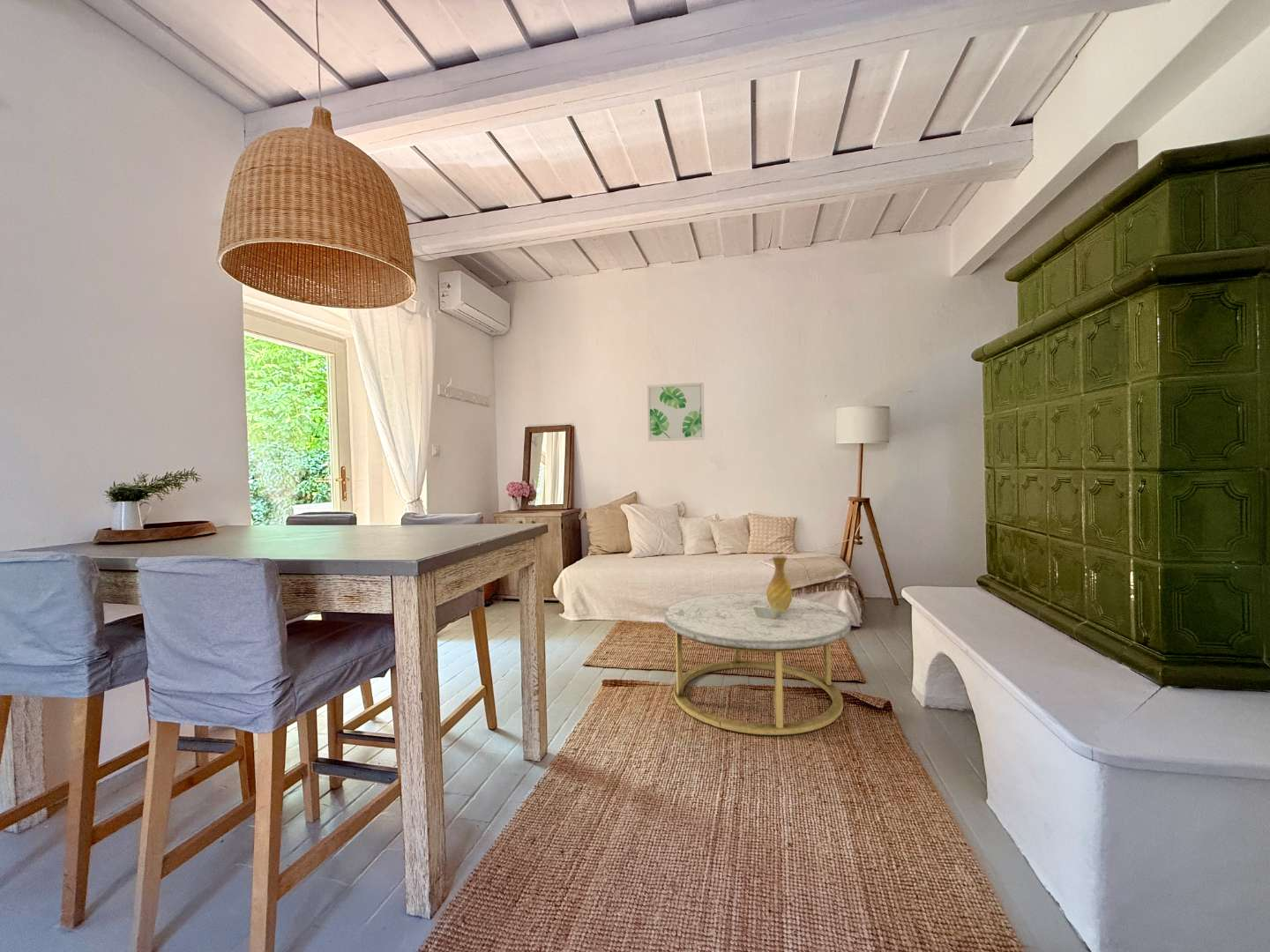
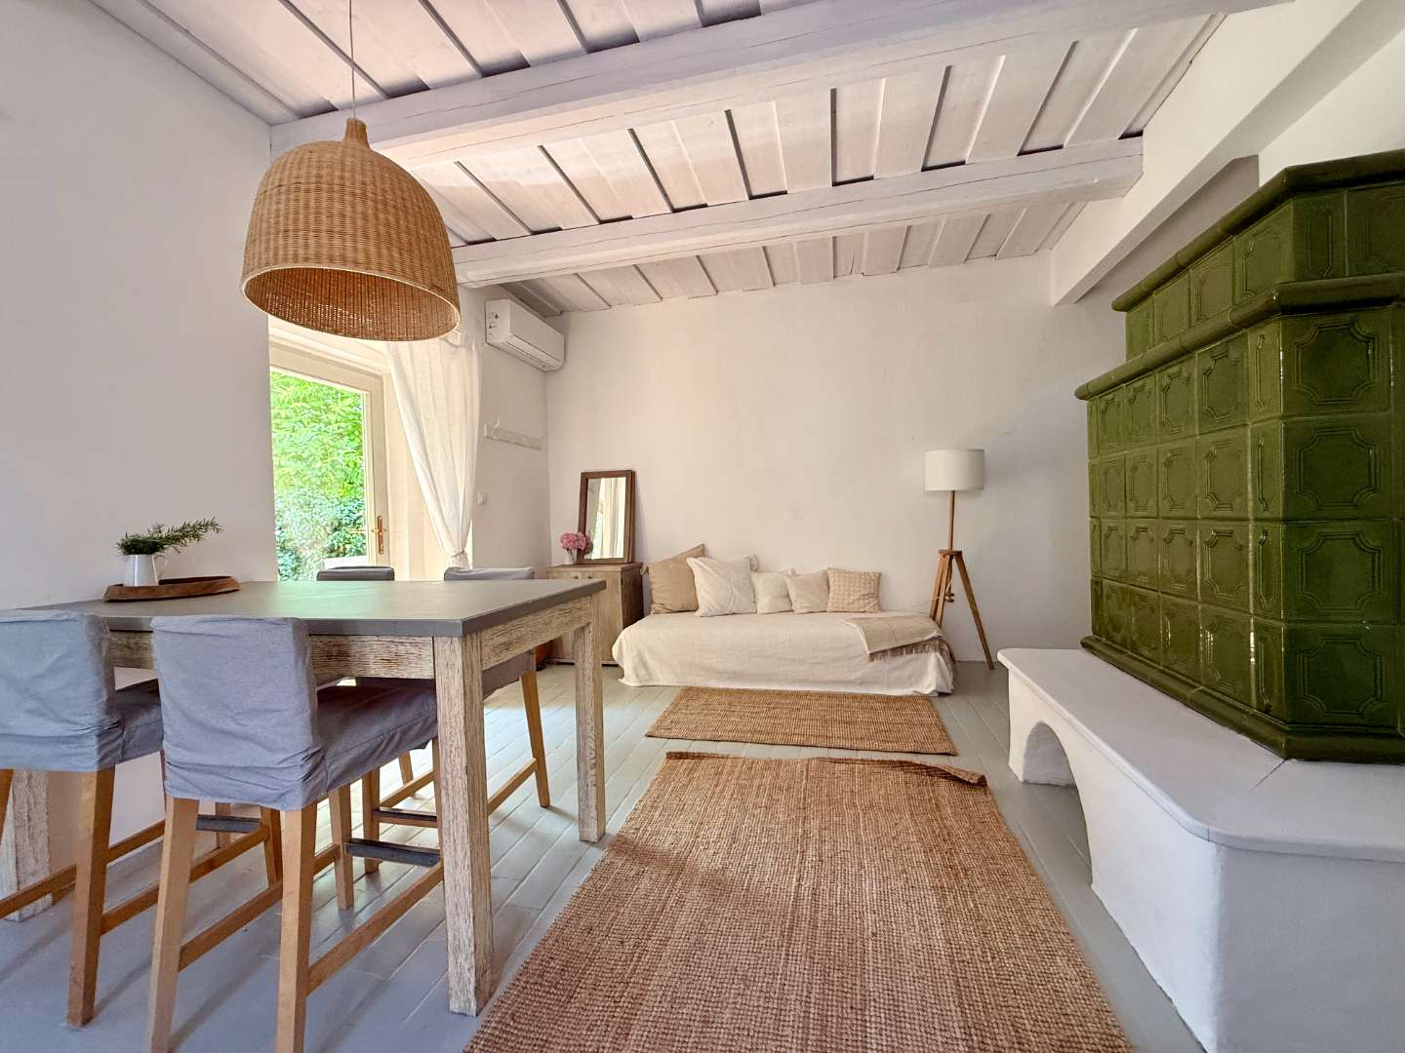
- coffee table [663,592,852,736]
- wall art [646,382,706,443]
- vase [753,554,793,620]
